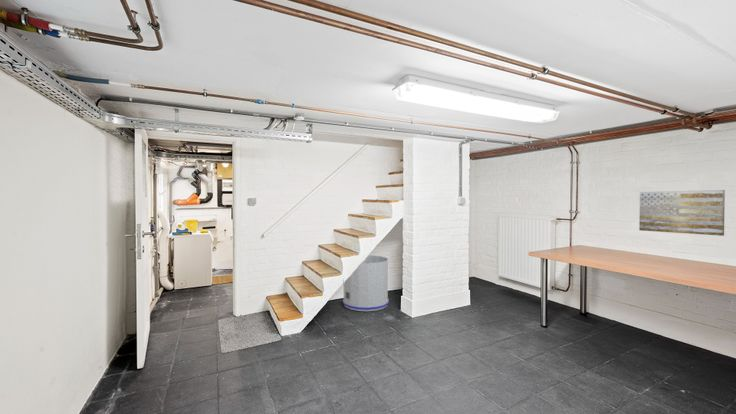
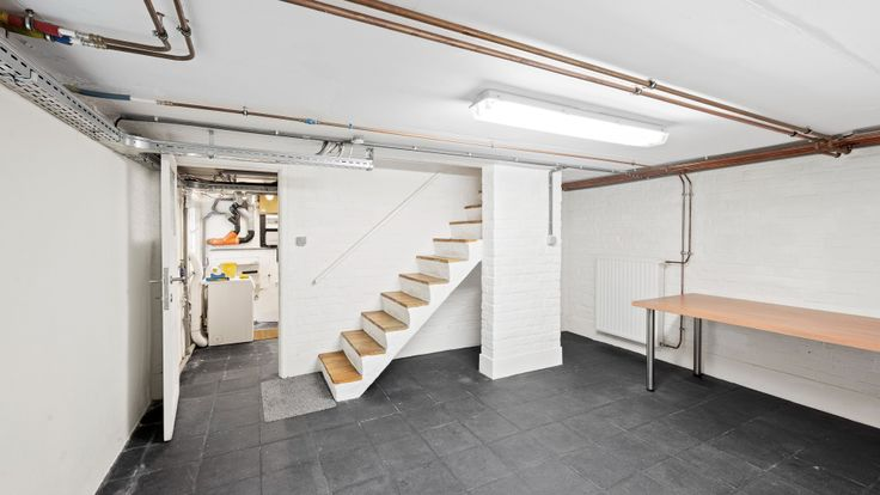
- wall art [638,189,726,237]
- trash can [342,254,390,312]
